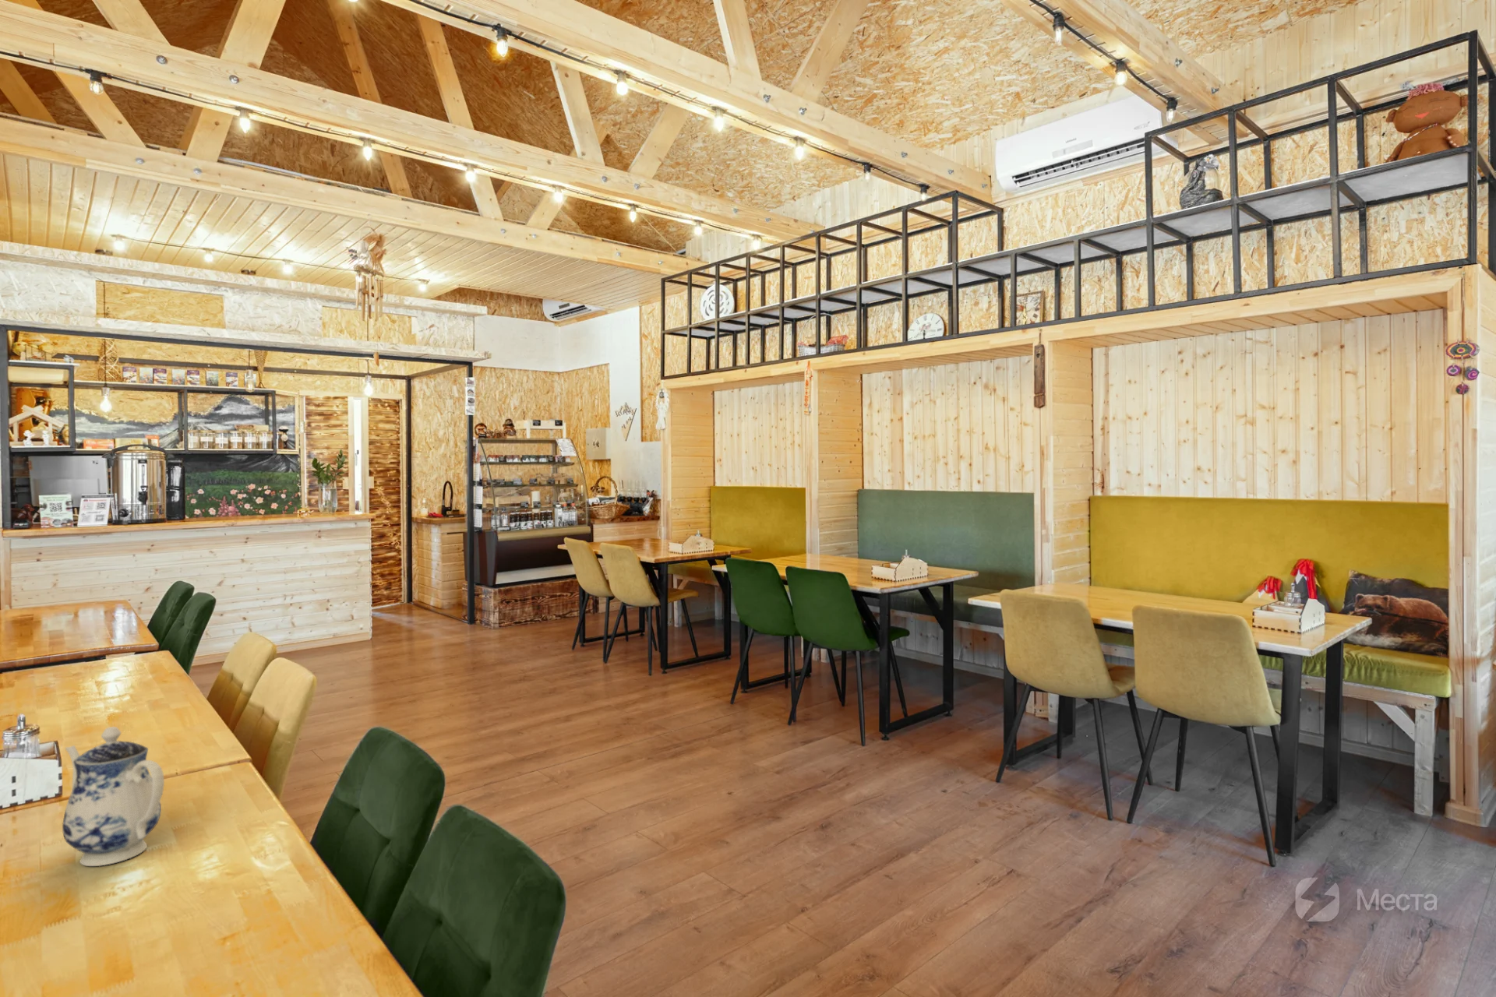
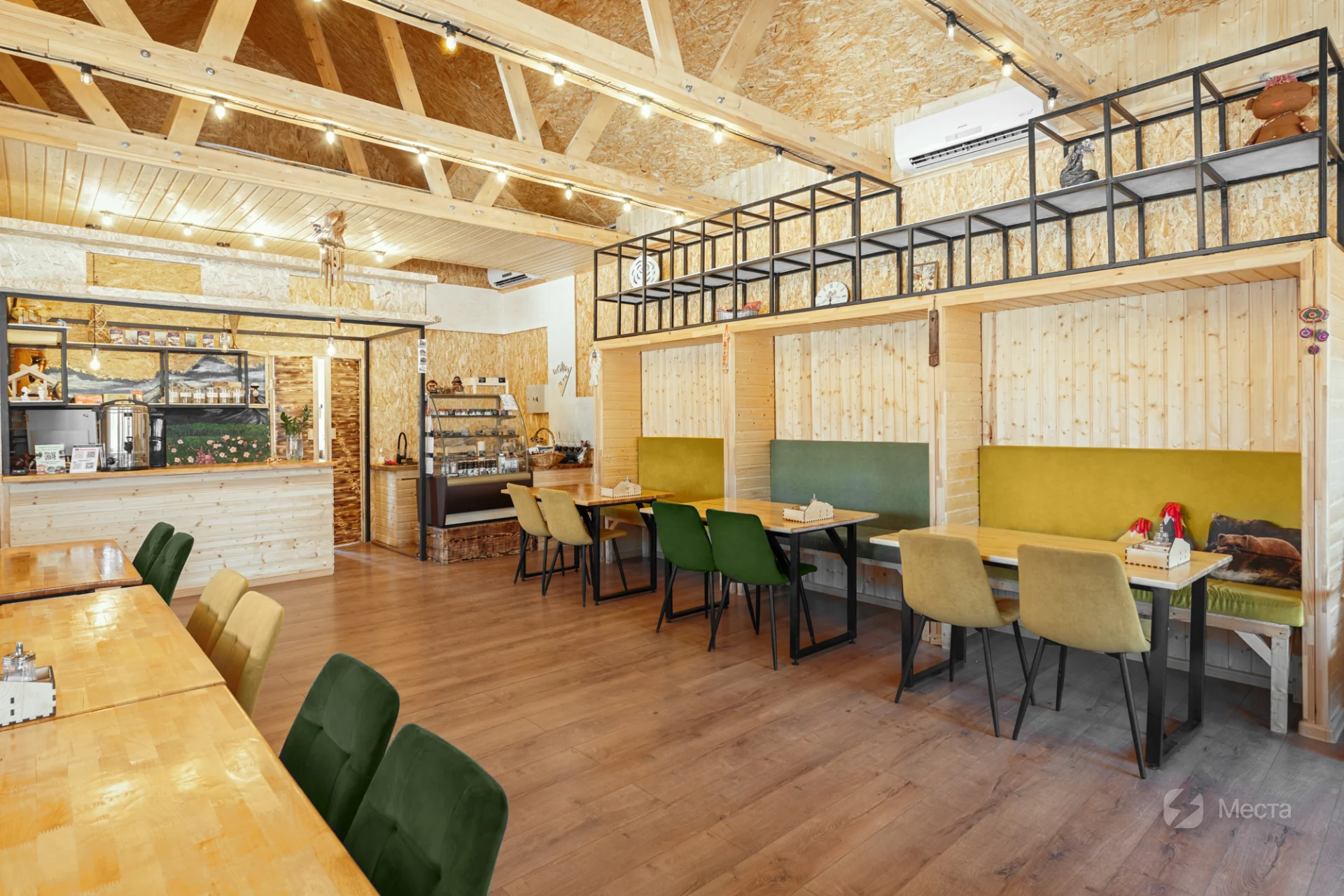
- teapot [61,725,165,867]
